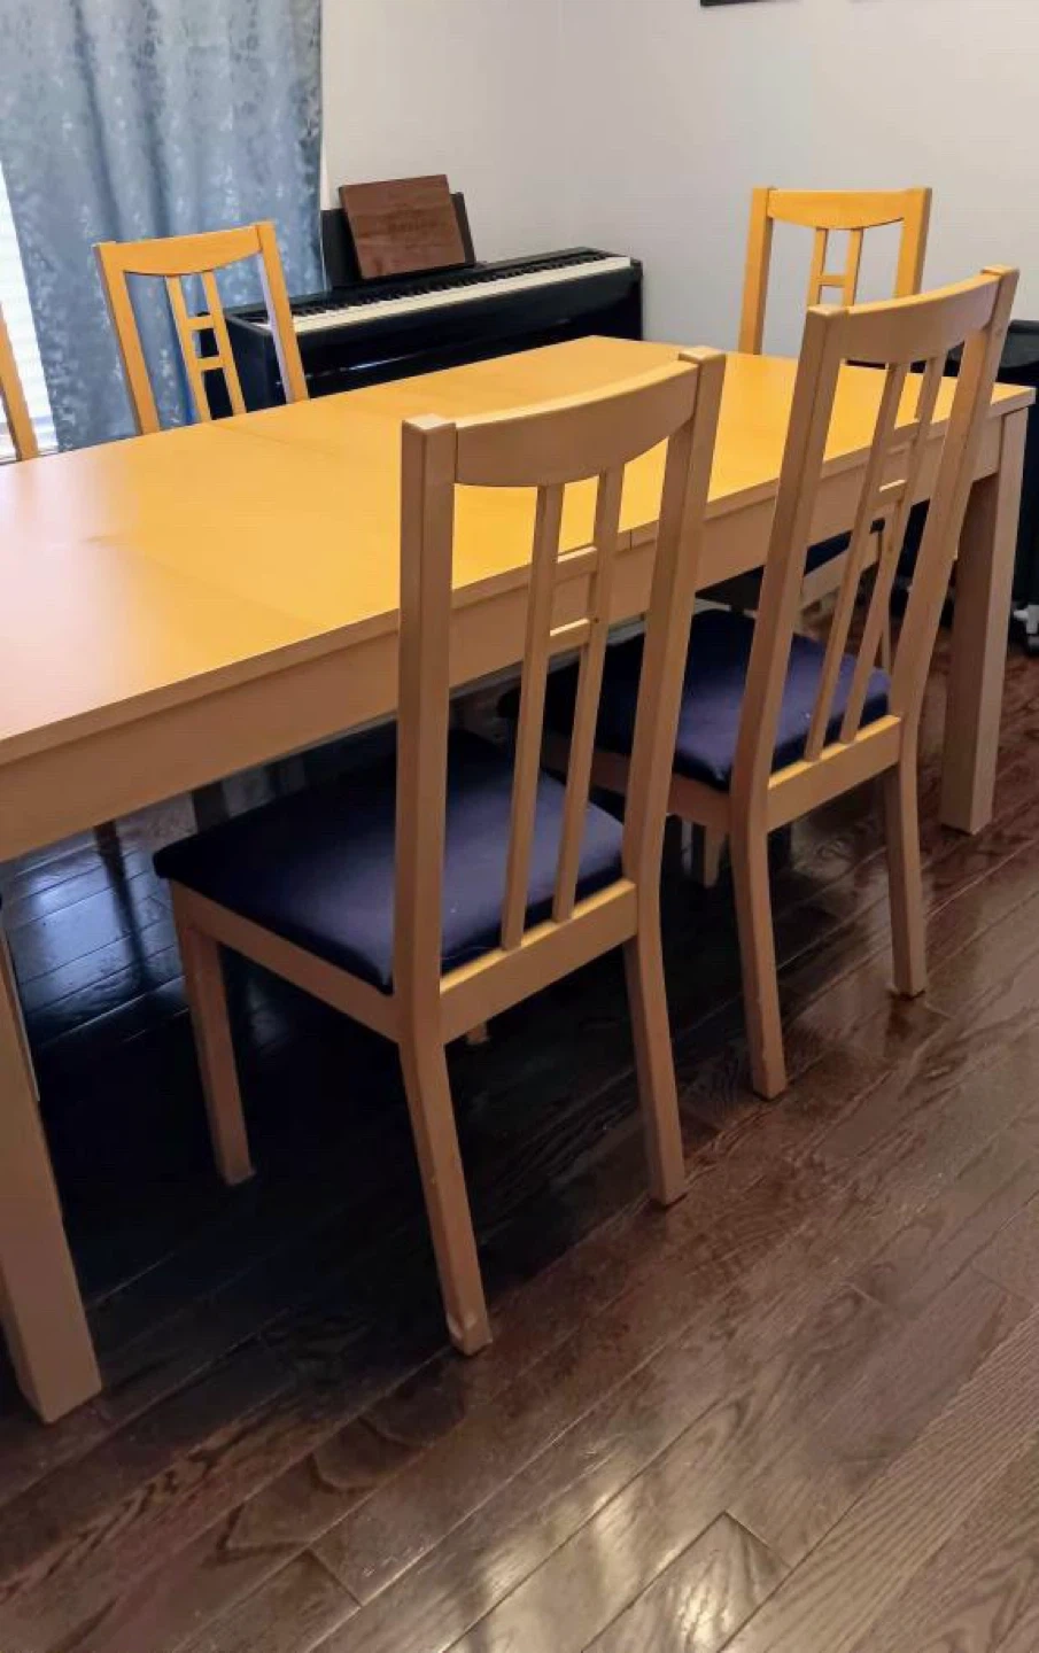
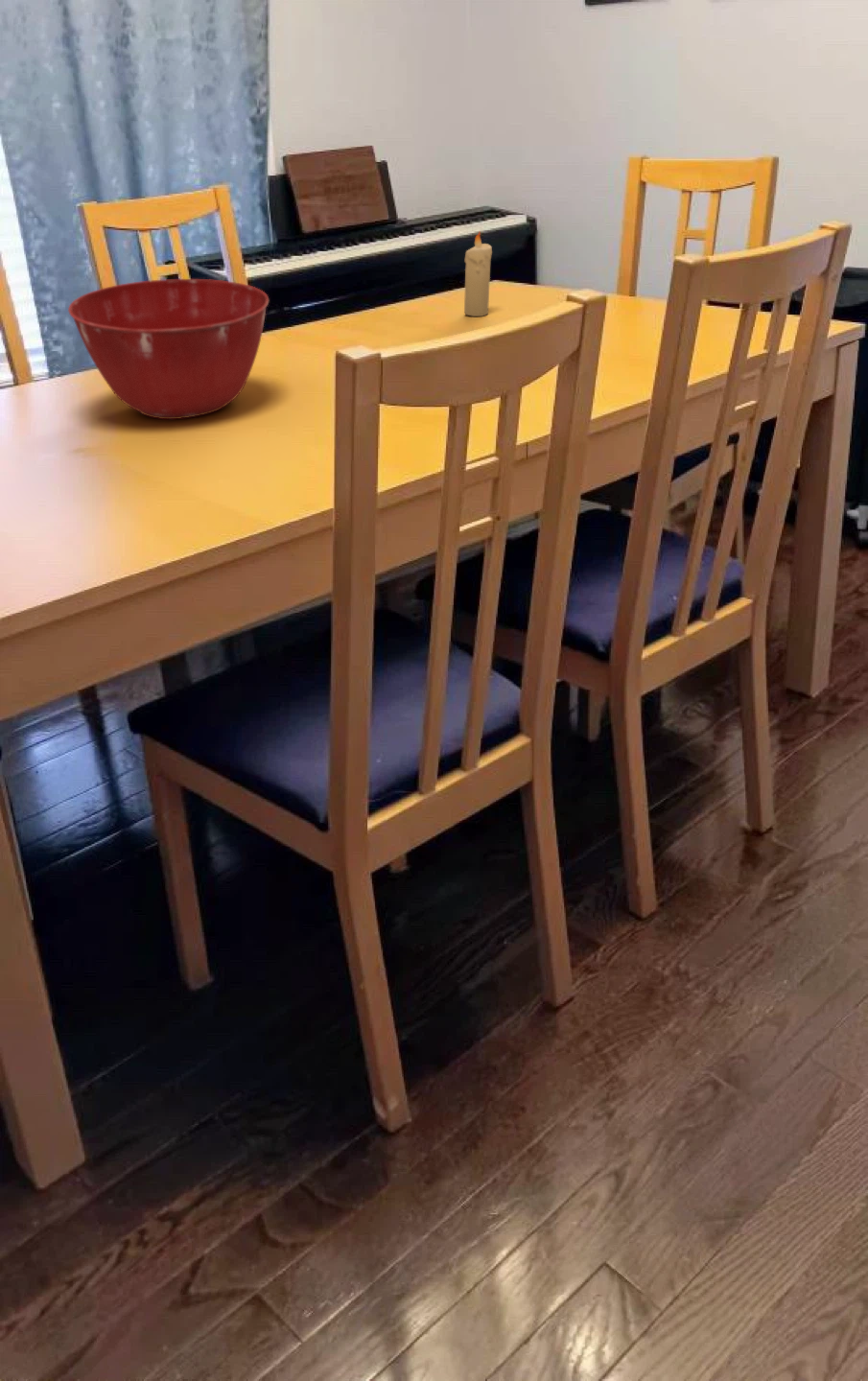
+ candle [463,230,493,317]
+ mixing bowl [67,278,270,420]
